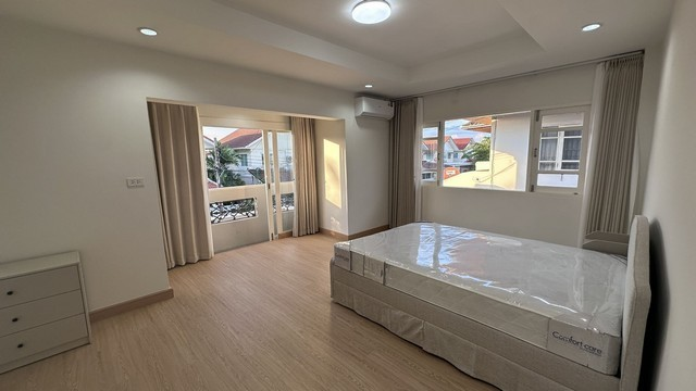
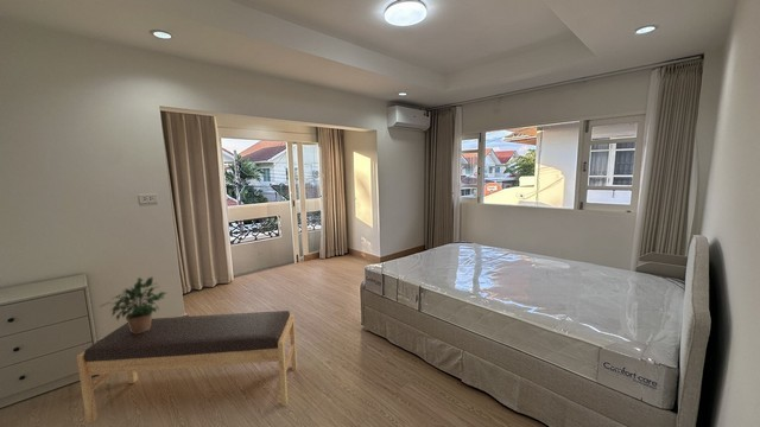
+ potted plant [99,275,169,333]
+ bench [76,310,298,425]
